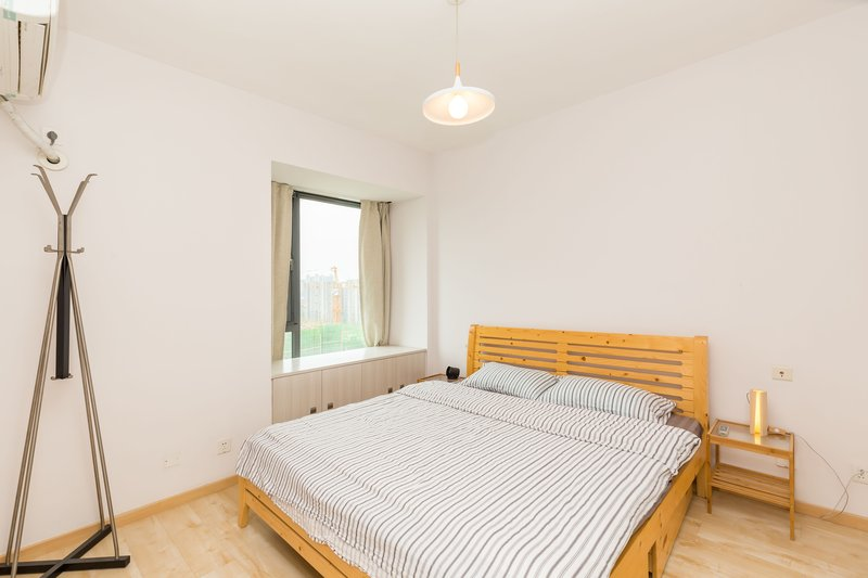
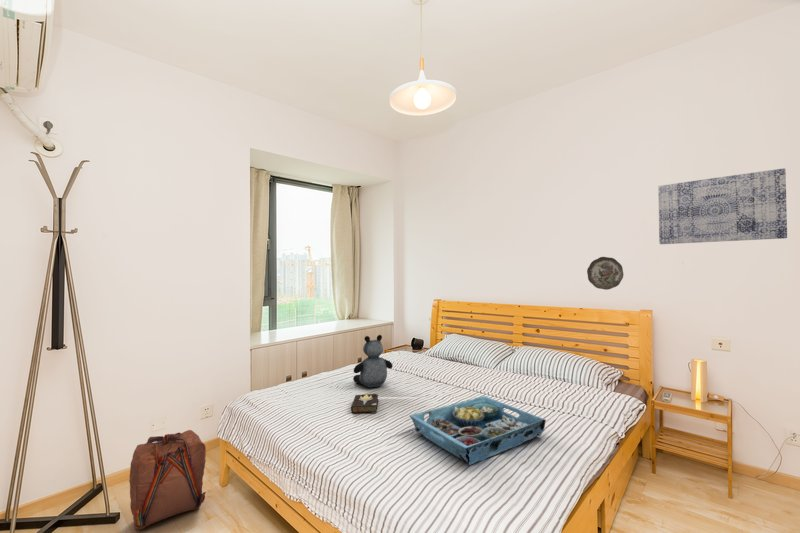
+ backpack [128,429,207,531]
+ serving tray [409,395,547,466]
+ hardback book [350,392,379,414]
+ teddy bear [352,334,394,388]
+ decorative plate [586,256,624,291]
+ wall art [657,167,788,245]
